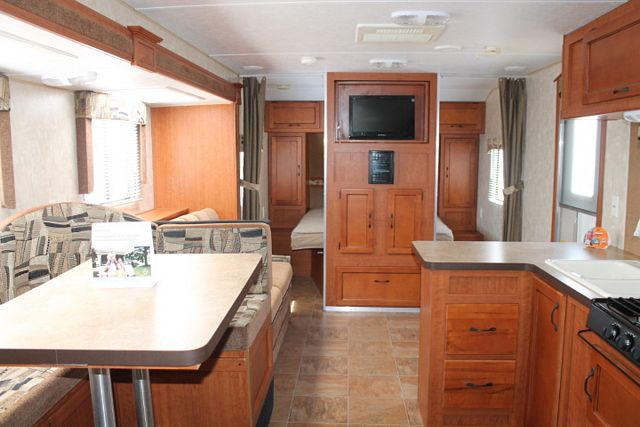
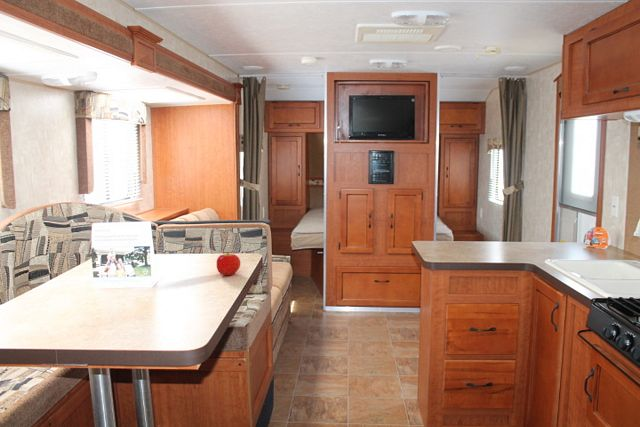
+ fruit [215,251,241,276]
